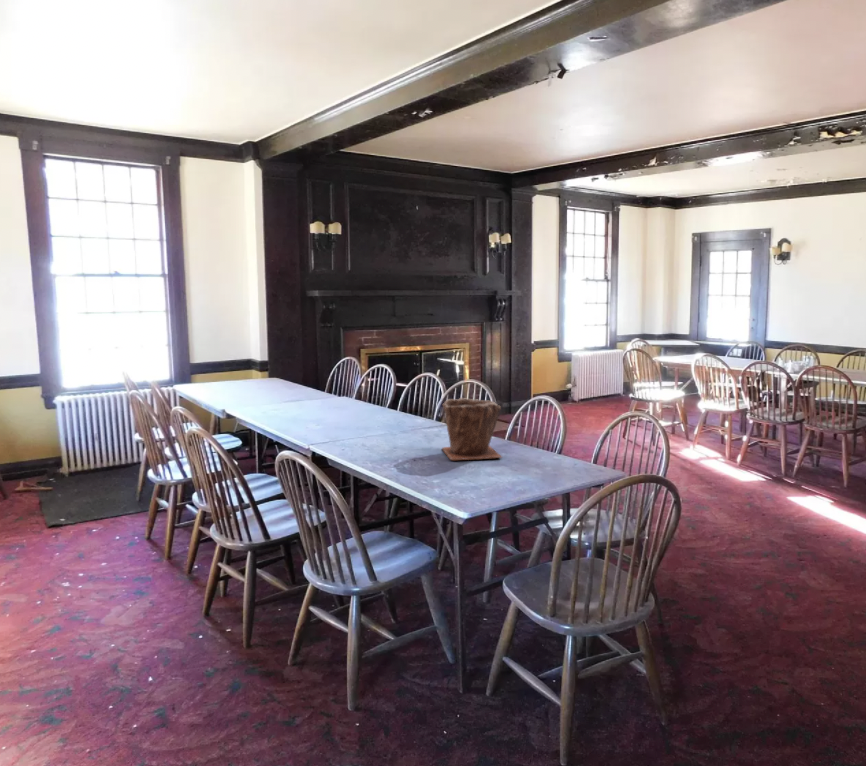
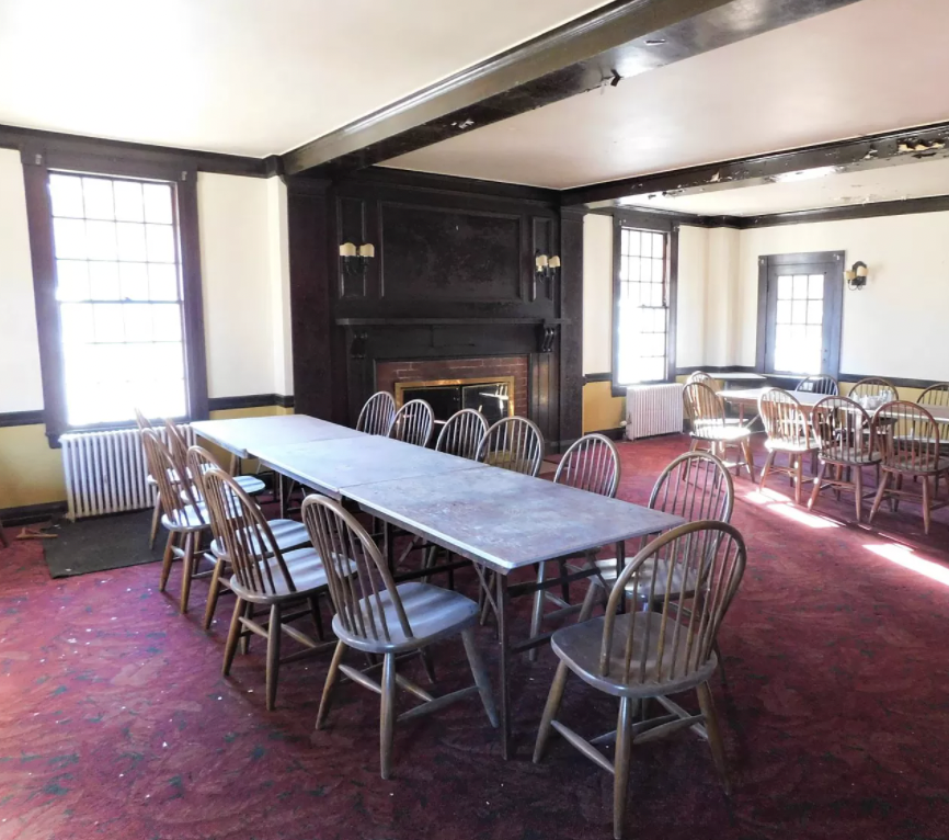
- plant pot [441,397,503,461]
